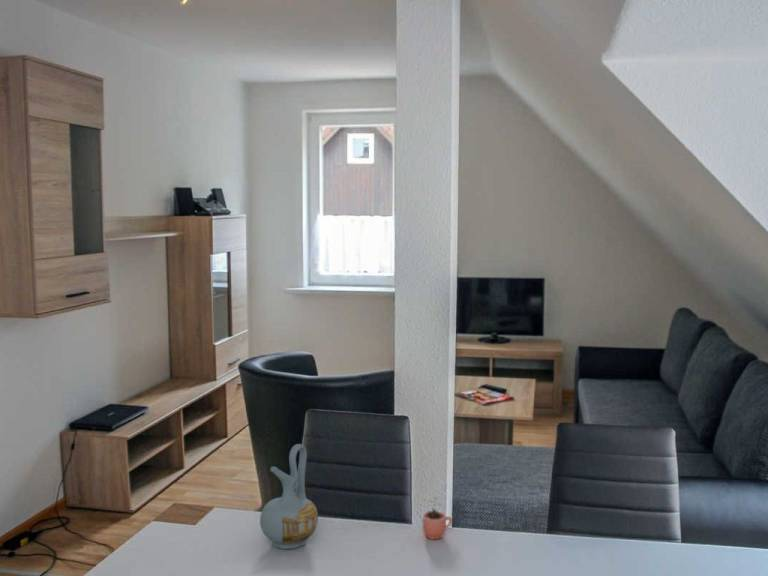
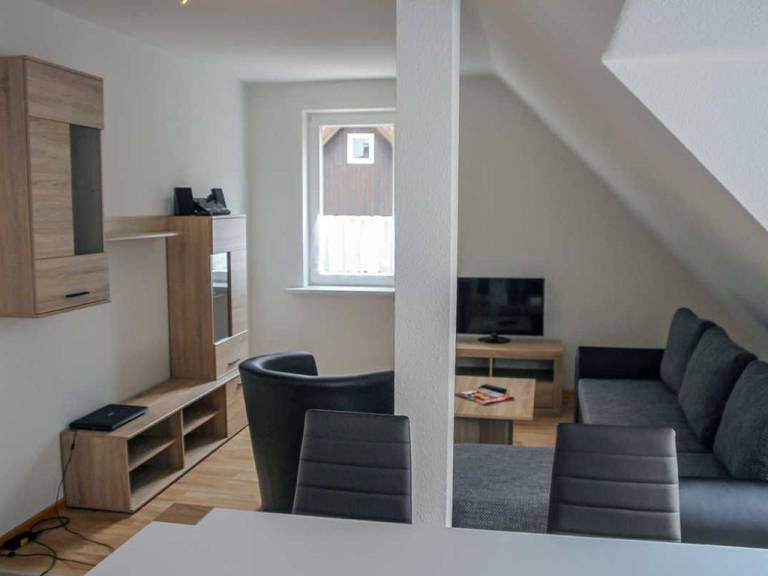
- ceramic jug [259,443,319,550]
- cocoa [422,496,453,540]
